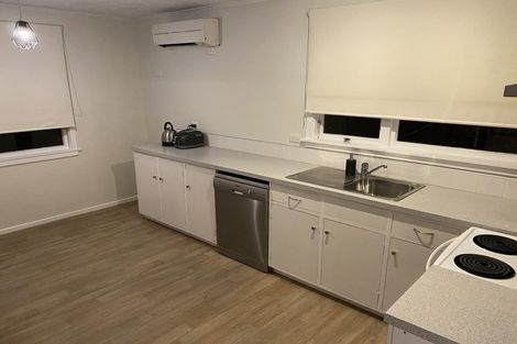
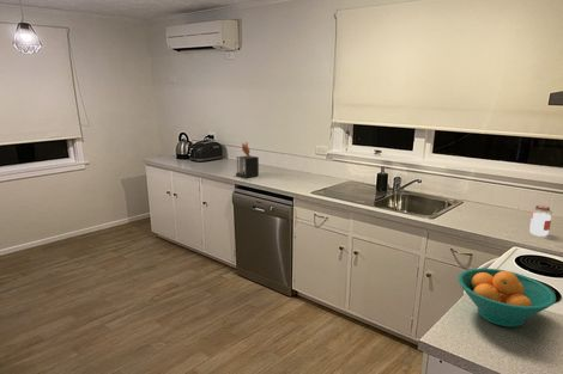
+ fruit bowl [456,268,557,329]
+ jar [528,204,553,238]
+ knife block [235,141,260,179]
